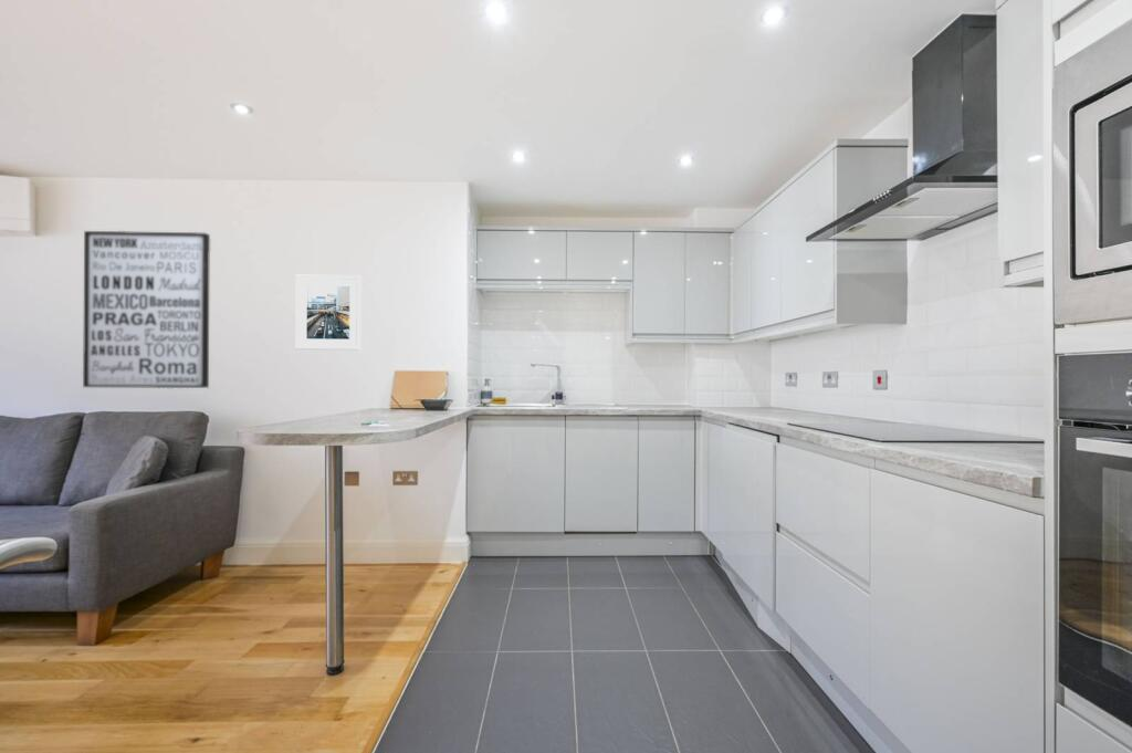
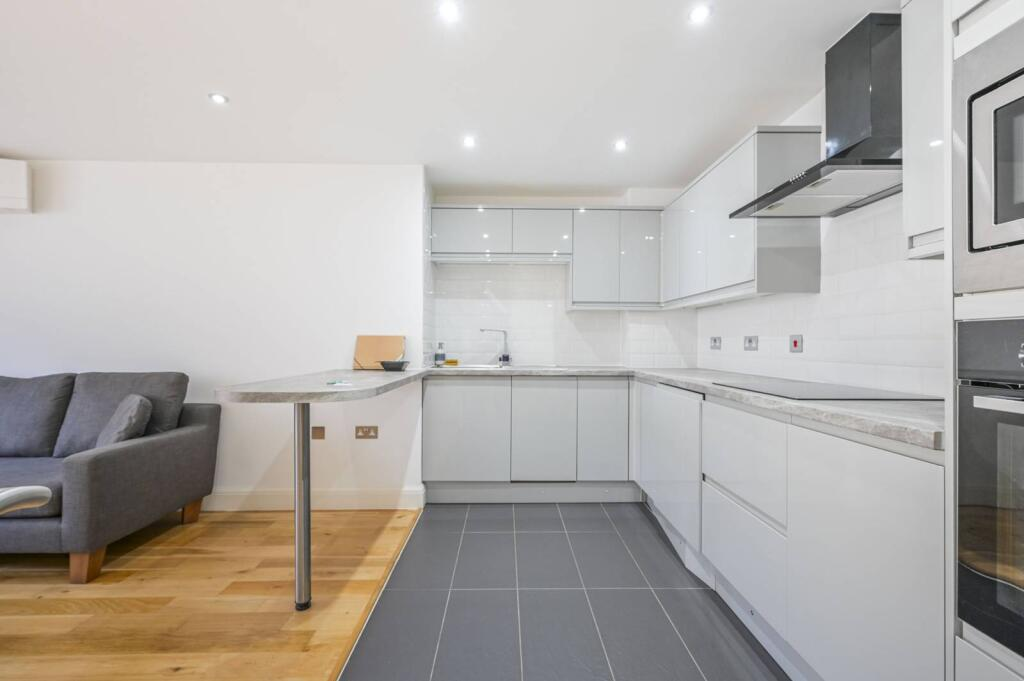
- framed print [295,274,363,351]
- wall art [82,230,211,389]
